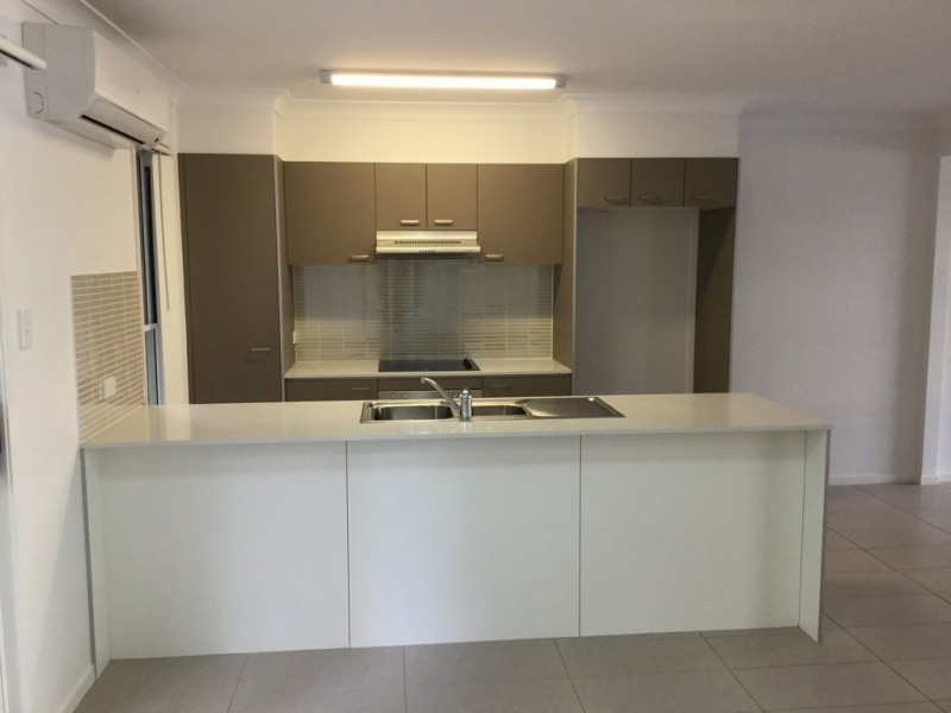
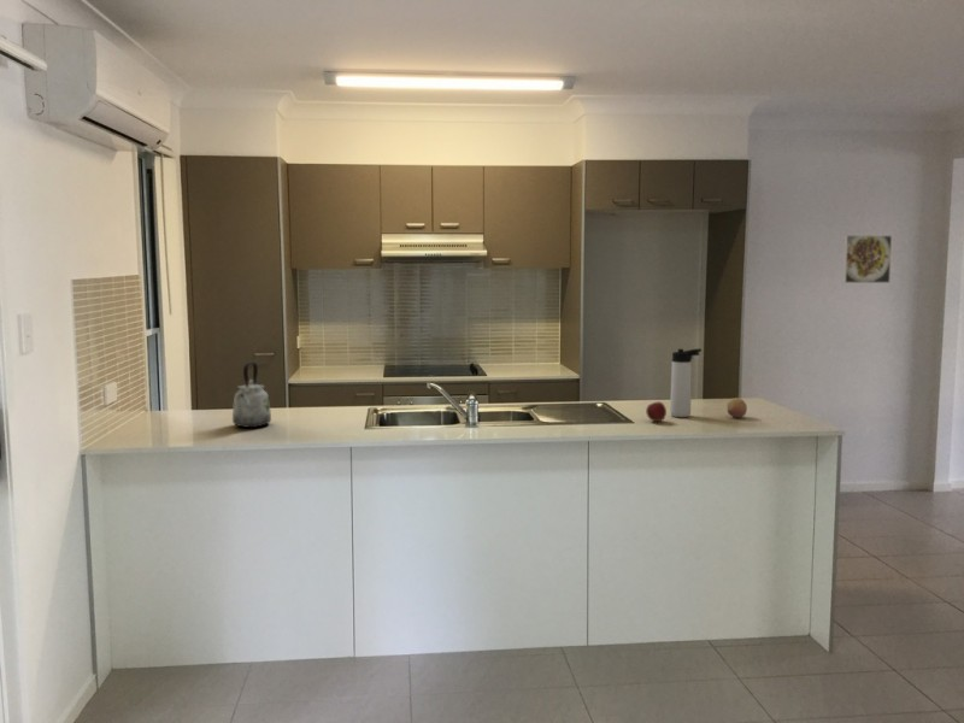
+ kettle [231,362,272,429]
+ thermos bottle [669,347,703,418]
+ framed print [841,234,893,284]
+ fruit [725,396,748,419]
+ apple [645,400,668,423]
